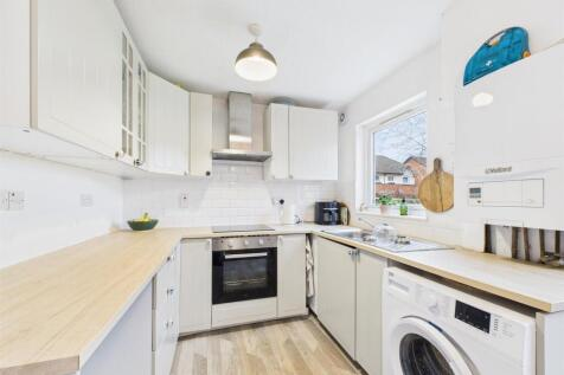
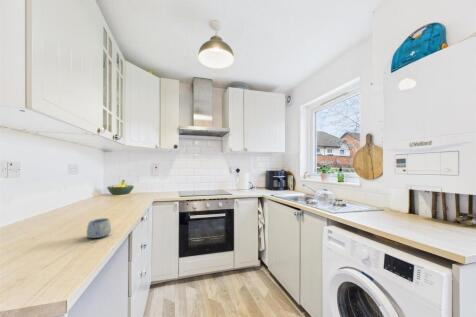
+ mug [85,217,112,239]
